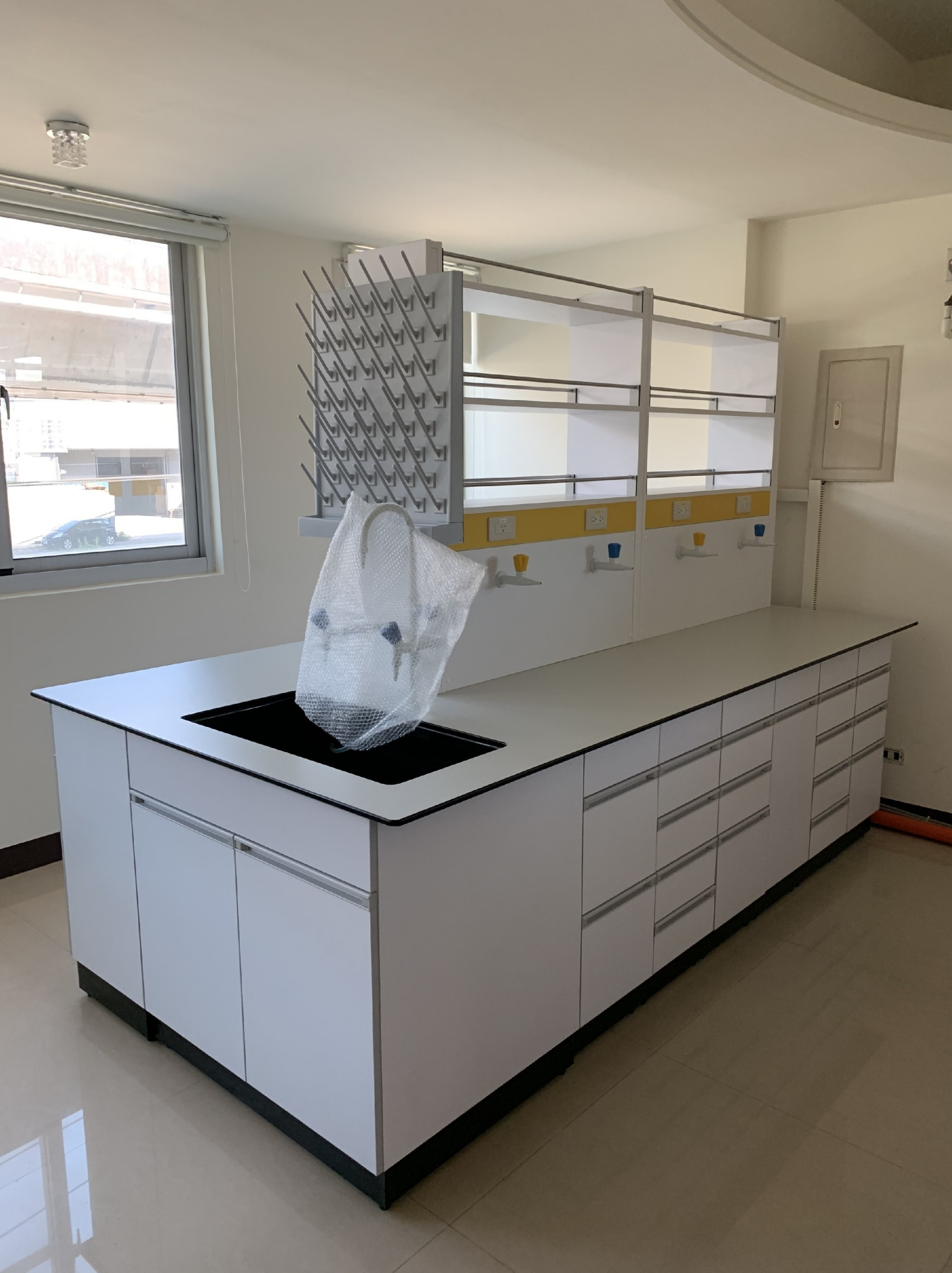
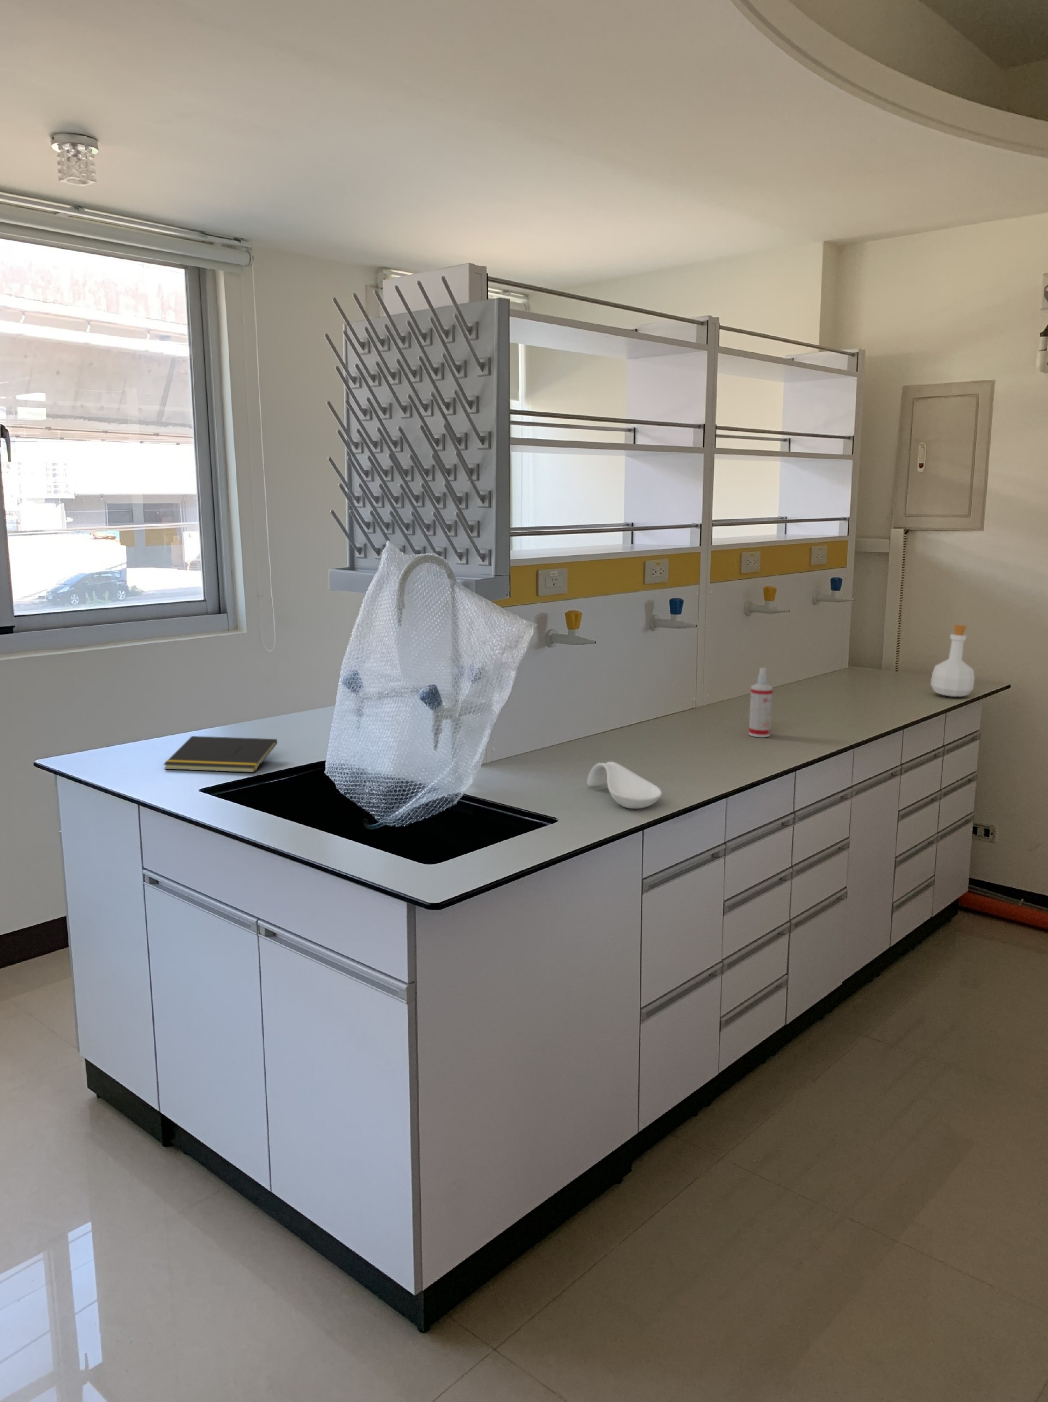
+ notepad [163,736,277,773]
+ spoon rest [587,761,662,809]
+ bottle [930,624,975,697]
+ spray bottle [749,667,774,738]
